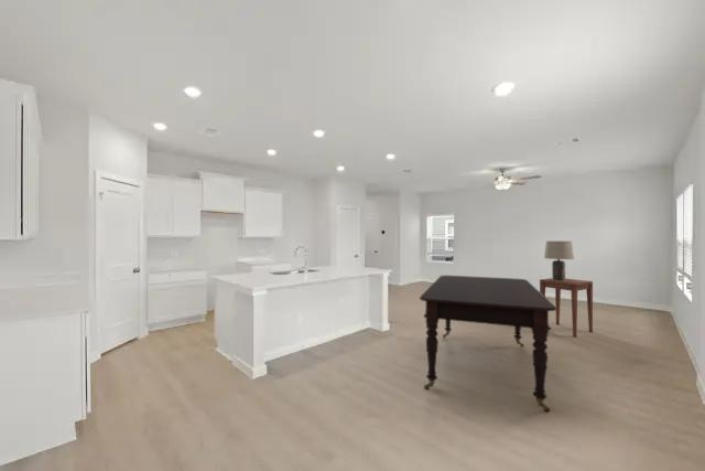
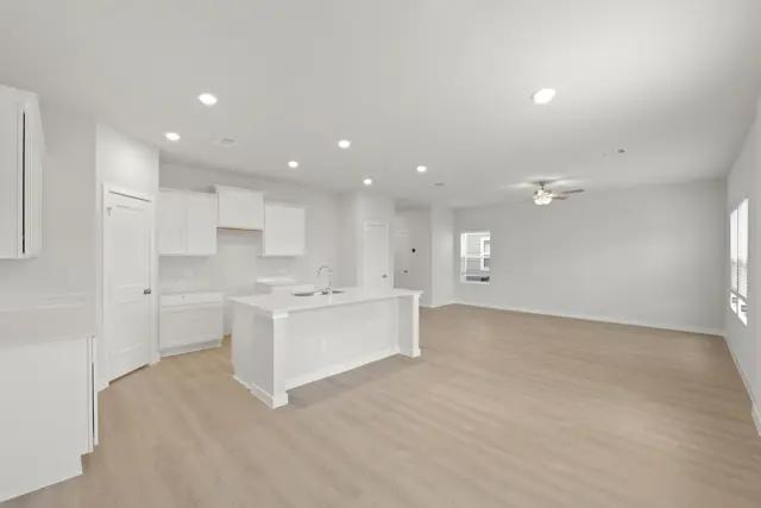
- side table [539,277,594,339]
- dining table [419,275,556,414]
- lamp [543,240,575,281]
